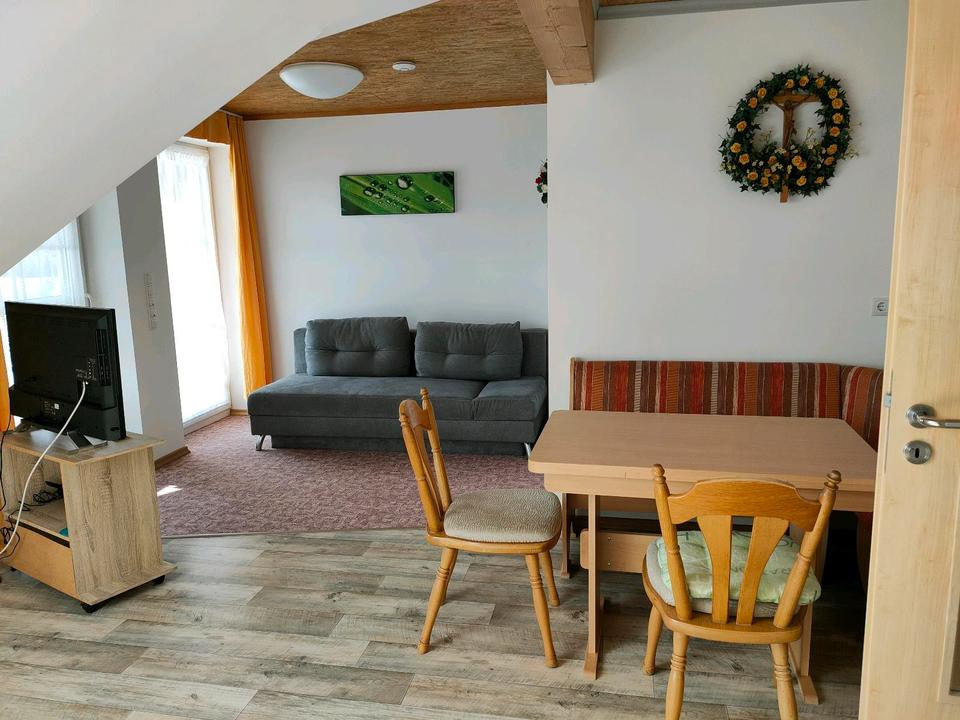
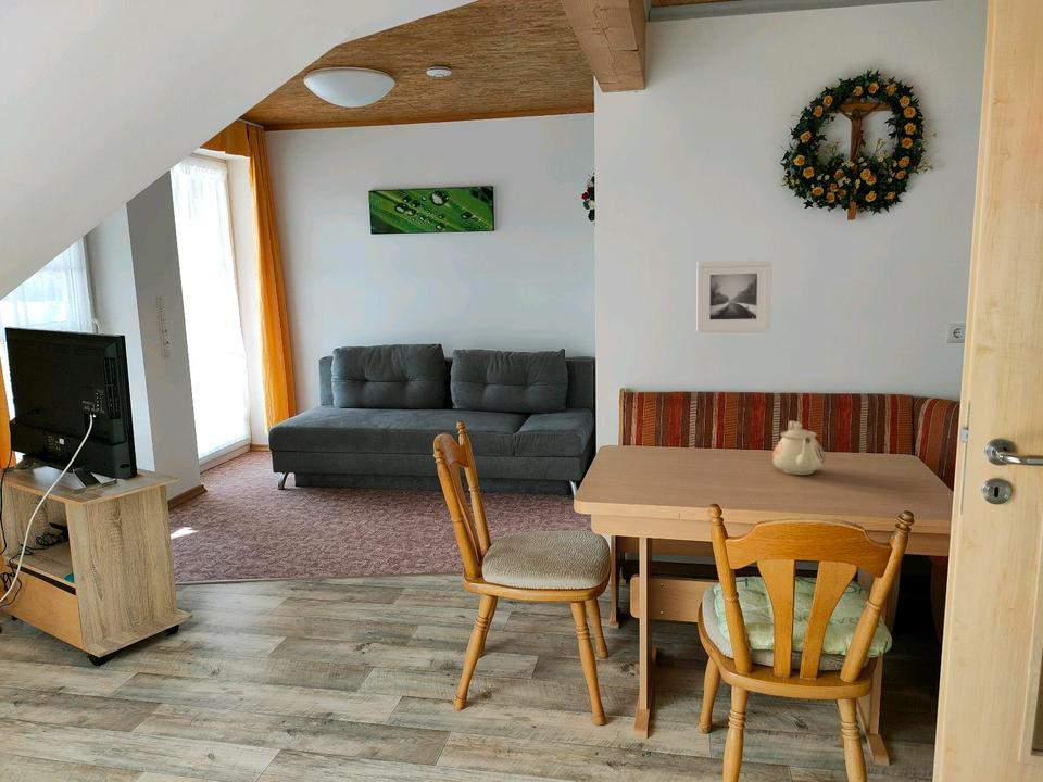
+ teapot [771,420,827,476]
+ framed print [695,258,772,333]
